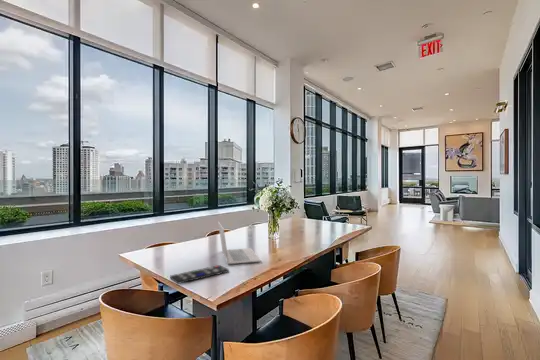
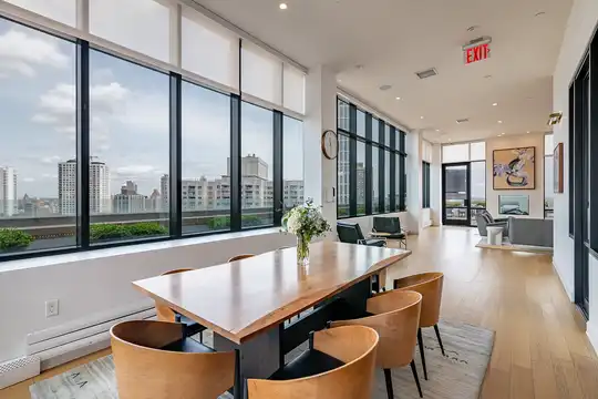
- remote control [169,264,230,285]
- laptop [217,220,263,265]
